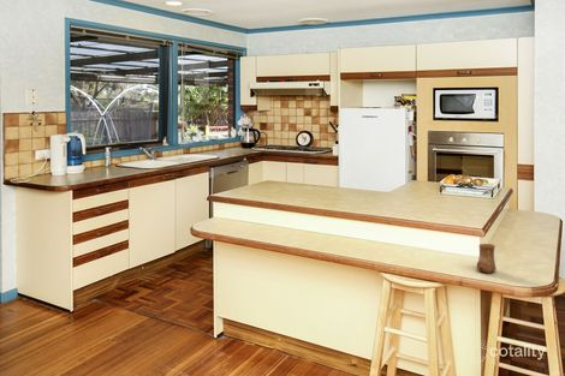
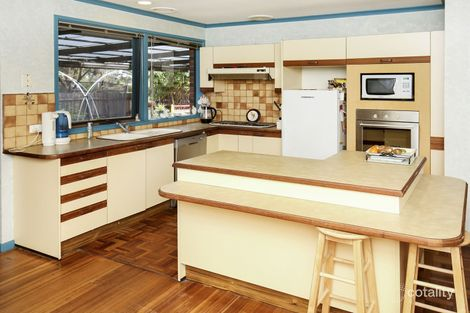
- cup [476,243,498,274]
